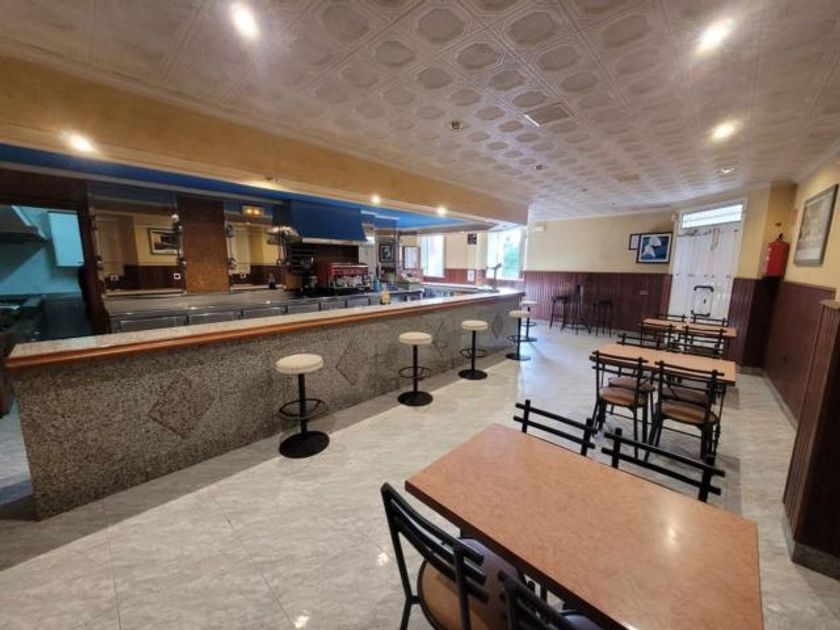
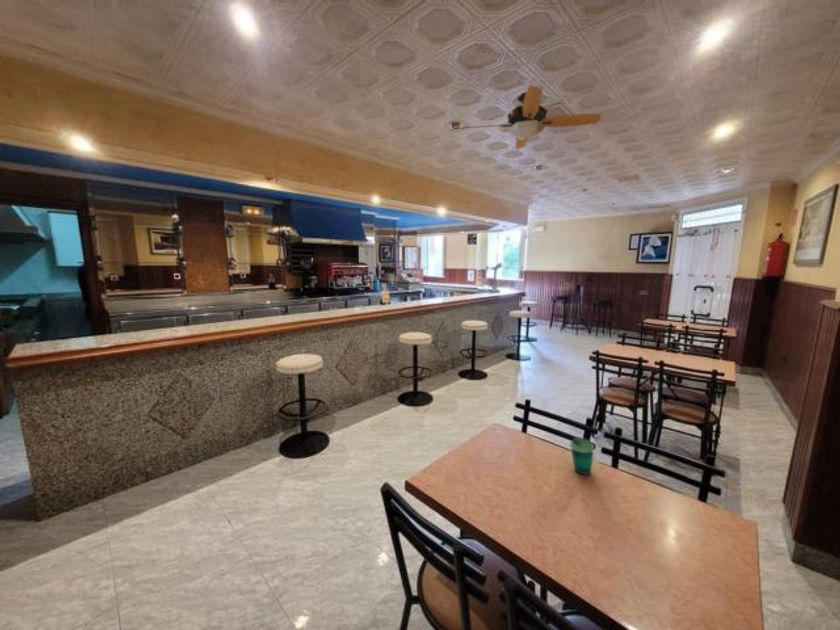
+ cup [569,436,595,476]
+ ceiling fan [458,85,602,151]
